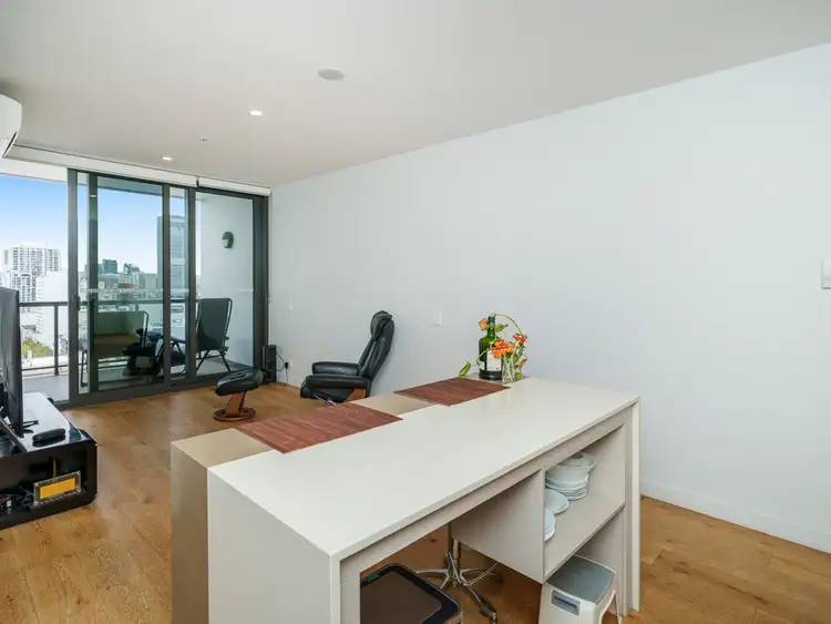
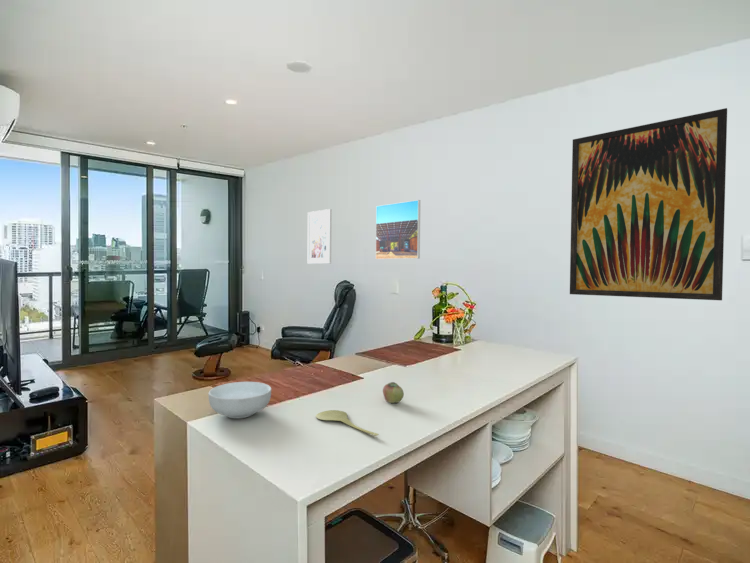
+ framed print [375,199,421,260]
+ cereal bowl [207,381,272,419]
+ wall art [569,107,728,301]
+ apple [382,381,405,404]
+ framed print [307,208,333,265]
+ spoon [315,409,380,437]
